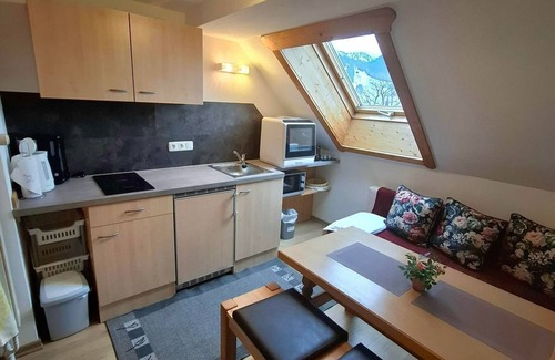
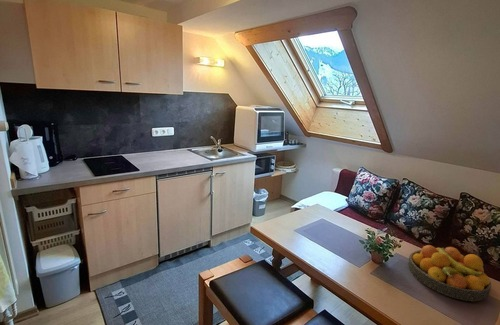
+ fruit bowl [407,244,492,302]
